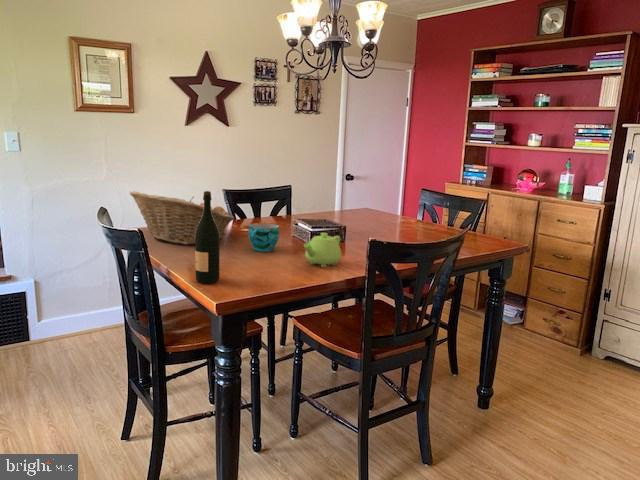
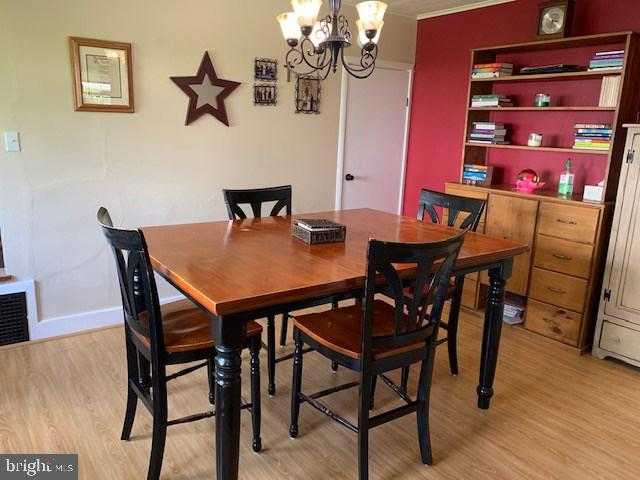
- cup [247,223,280,252]
- teapot [303,232,342,268]
- fruit basket [129,190,235,246]
- wine bottle [194,190,221,285]
